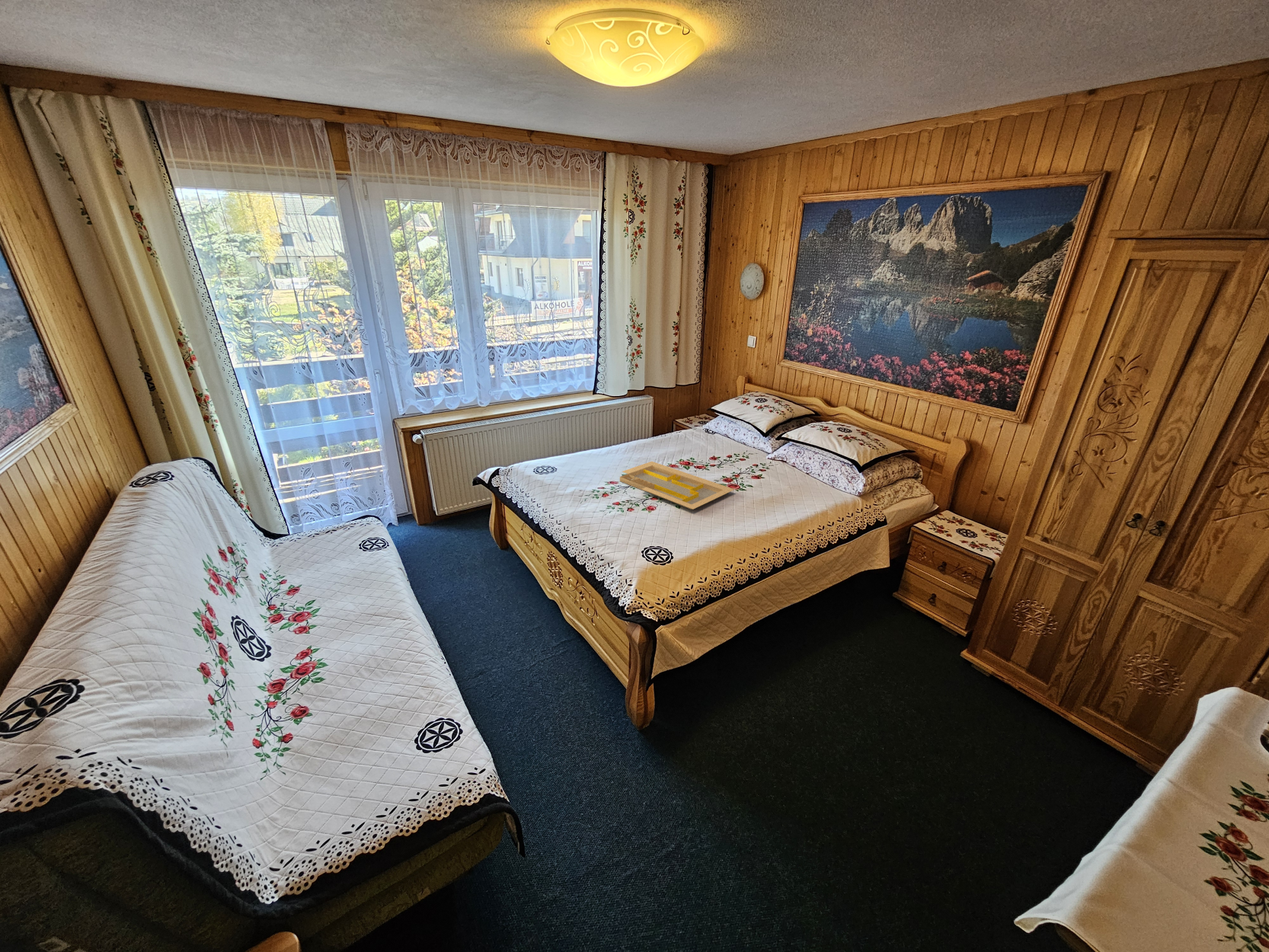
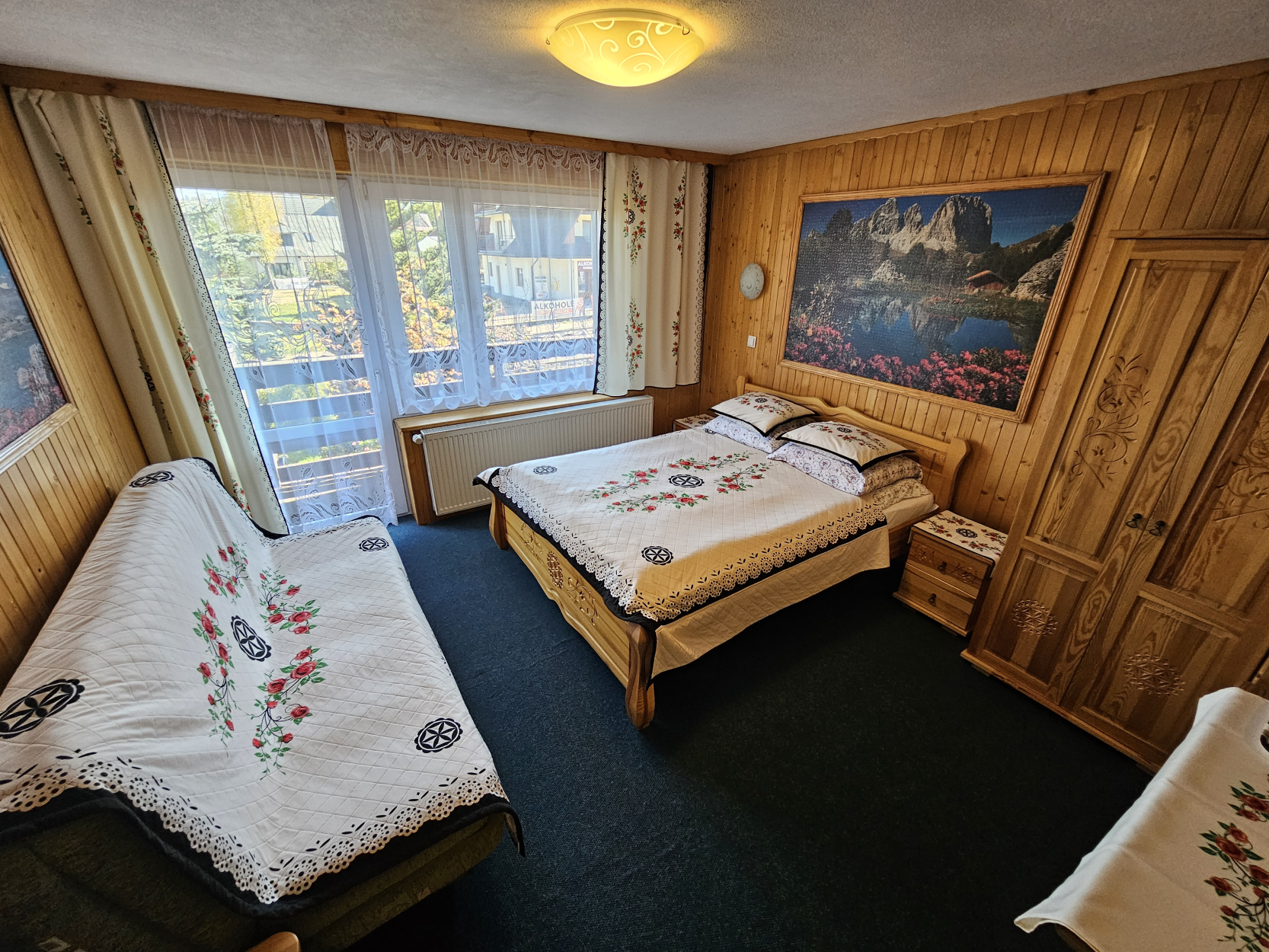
- serving tray [619,461,735,510]
